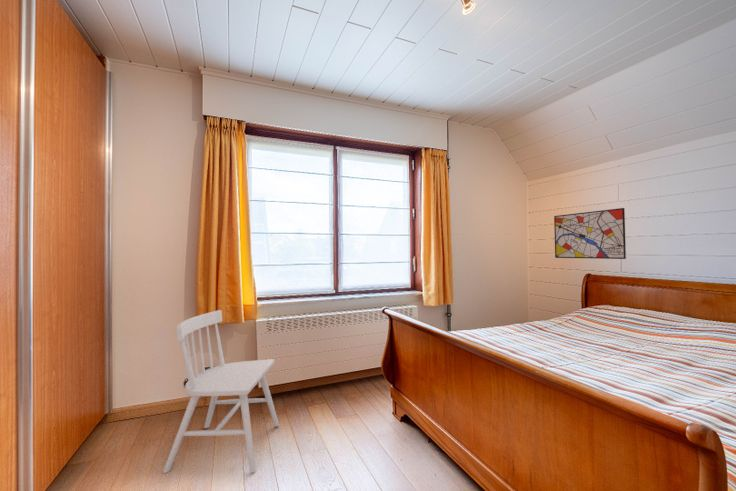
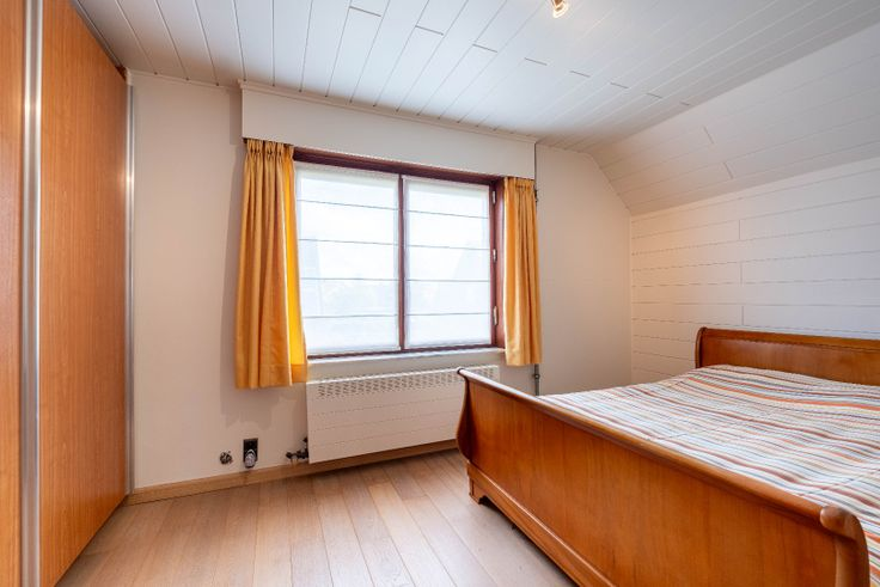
- chair [162,309,280,474]
- wall art [553,207,627,260]
